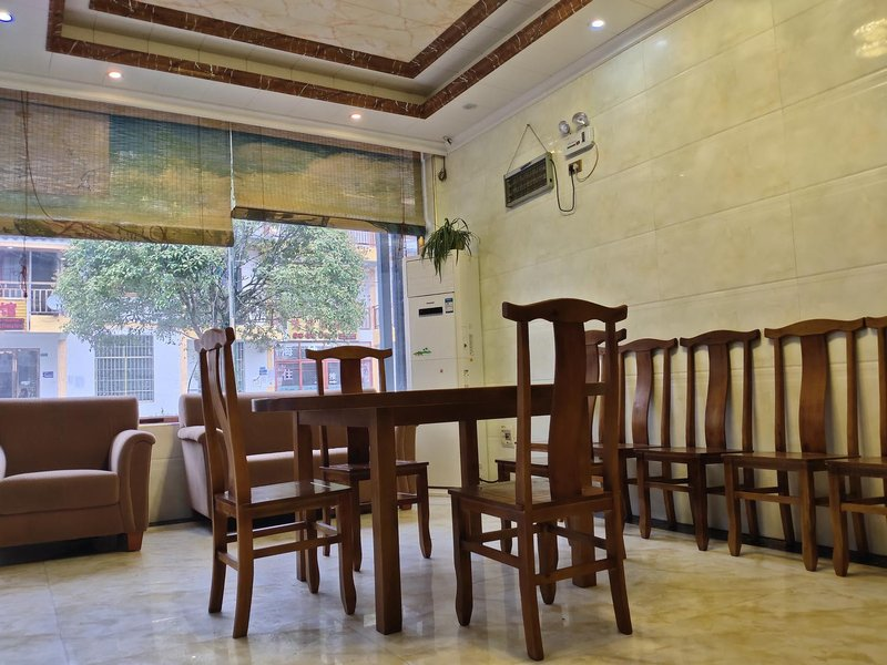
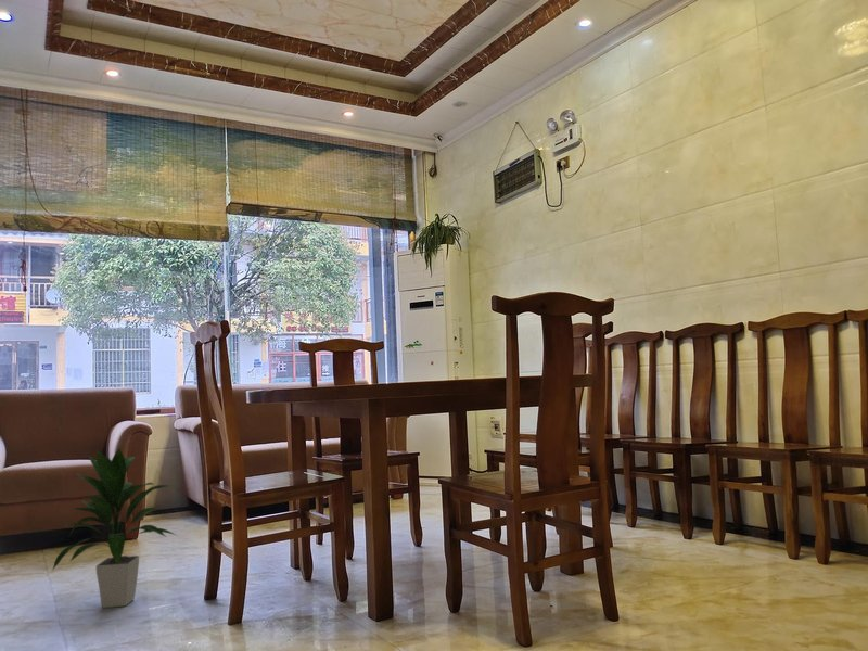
+ indoor plant [51,446,178,609]
